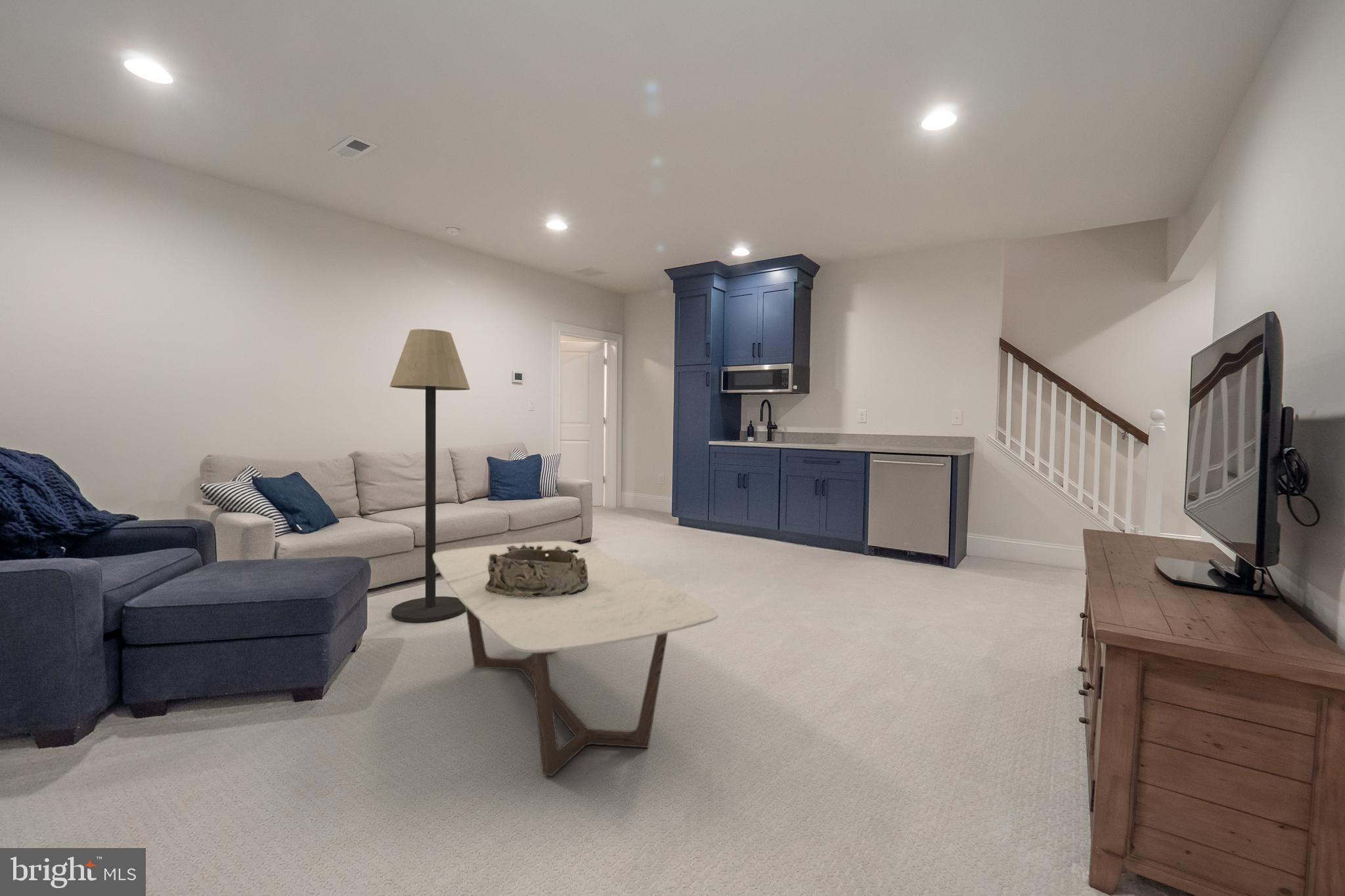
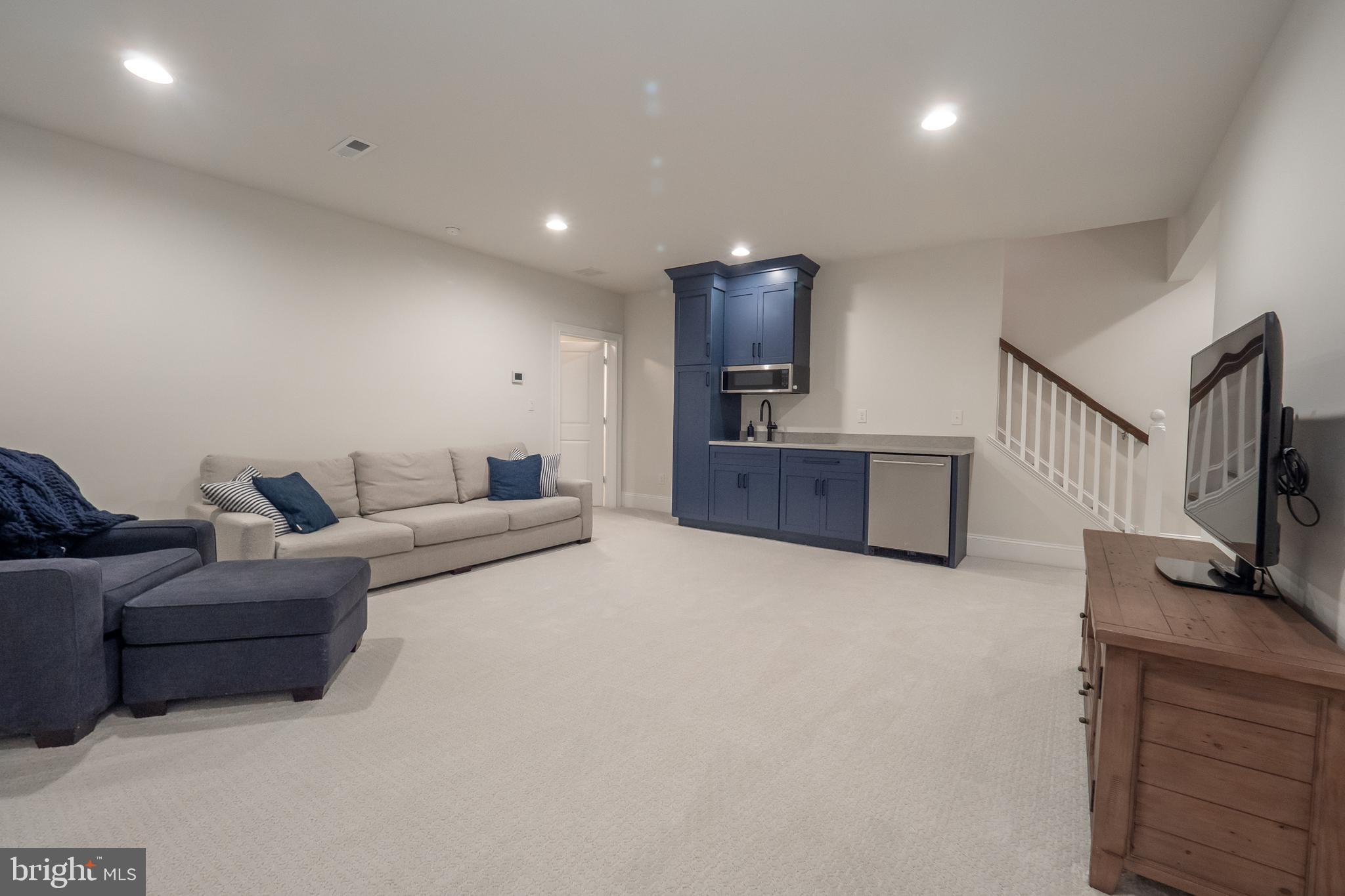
- coffee table [433,540,719,777]
- floor lamp [389,328,470,623]
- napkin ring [485,544,589,598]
